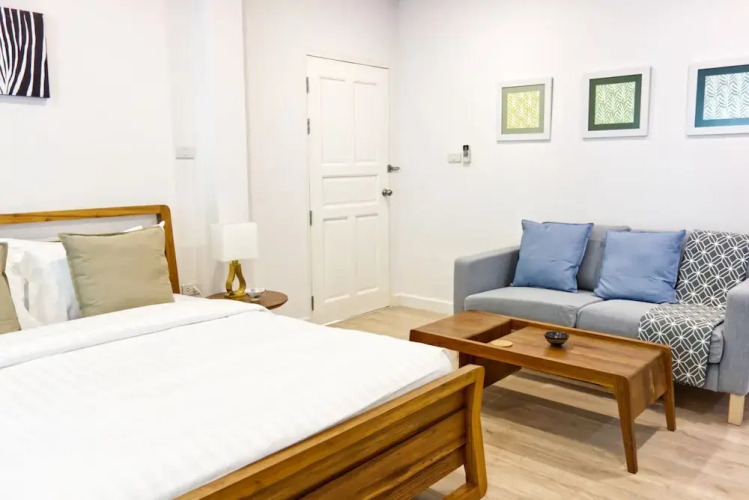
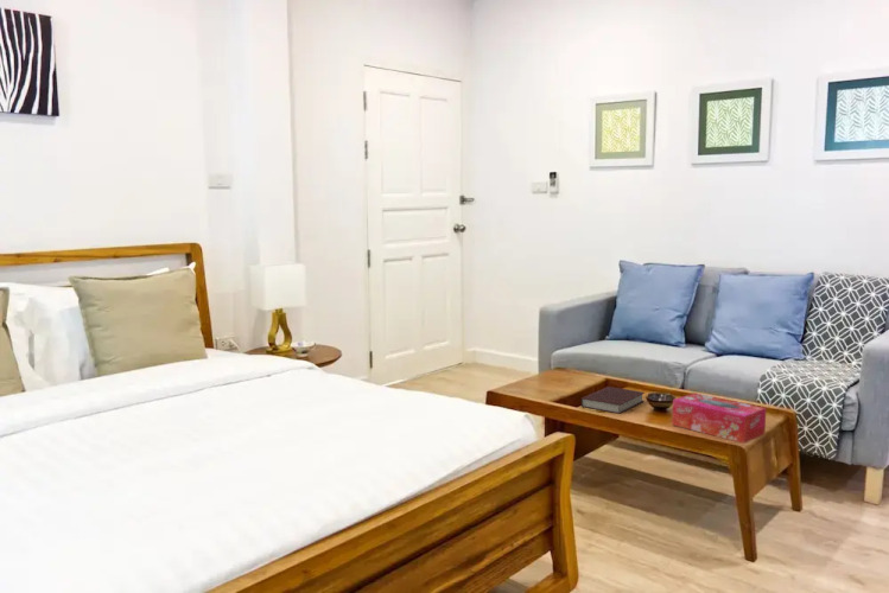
+ tissue box [671,391,767,445]
+ book [579,385,646,415]
